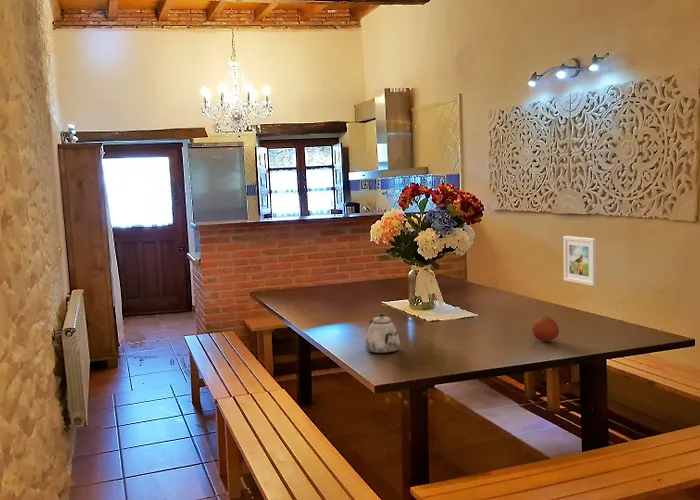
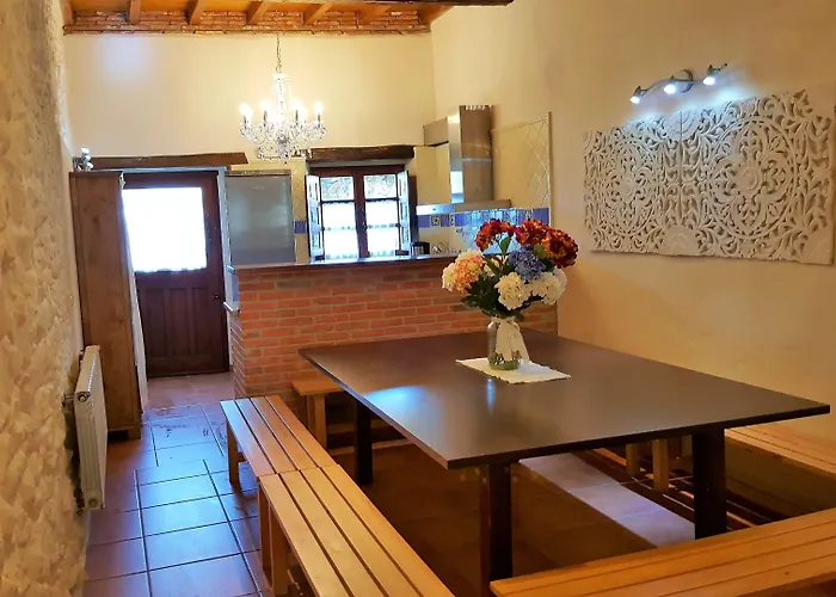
- fruit [531,315,560,342]
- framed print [563,235,598,287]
- teapot [364,313,401,354]
